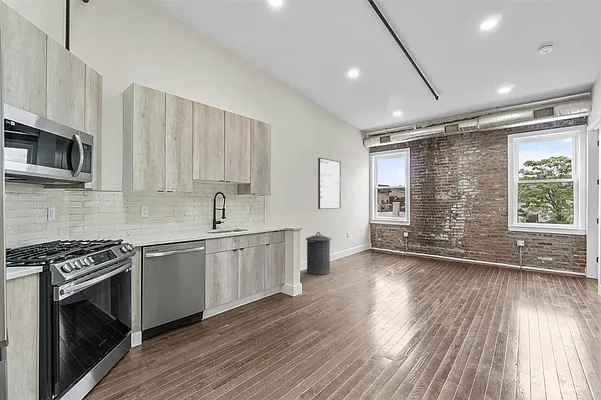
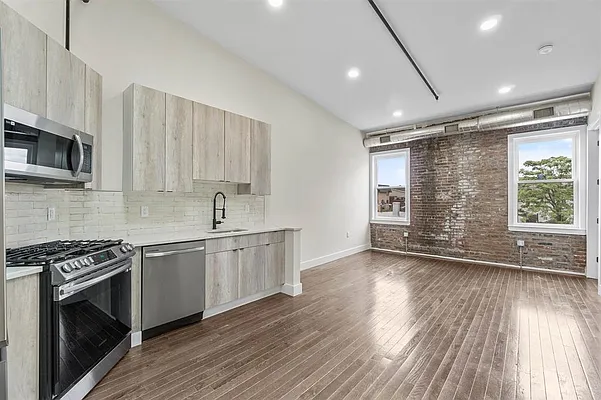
- wall art [317,157,342,210]
- trash can [305,231,332,276]
